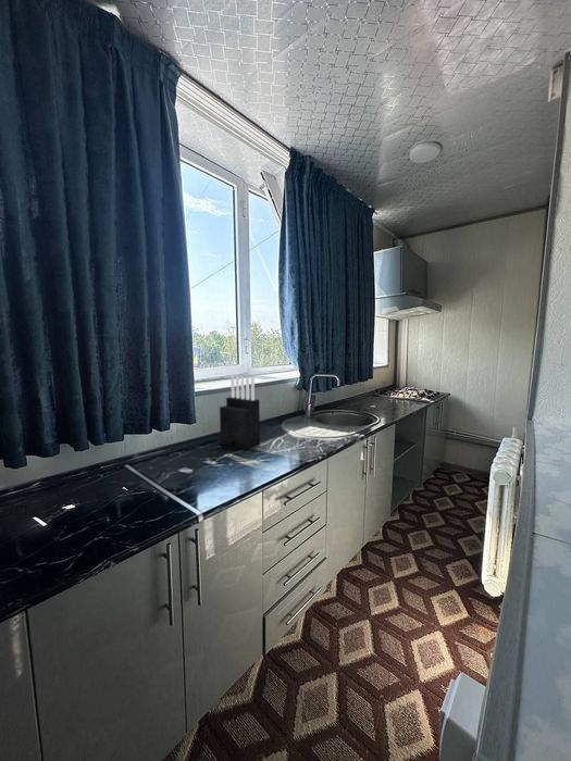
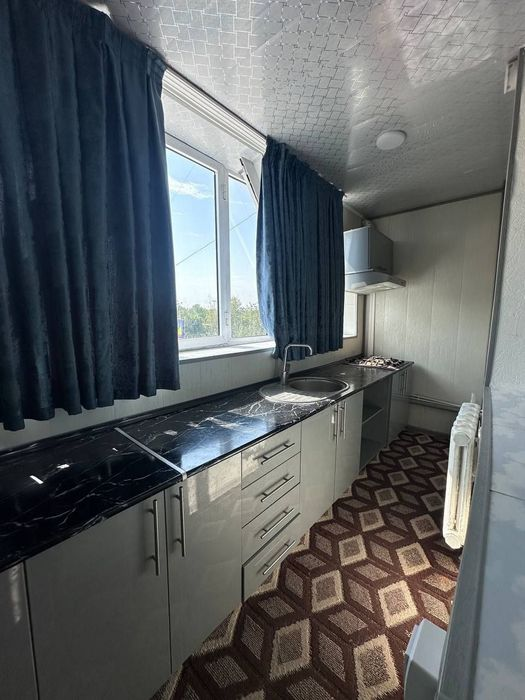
- knife block [219,374,261,451]
